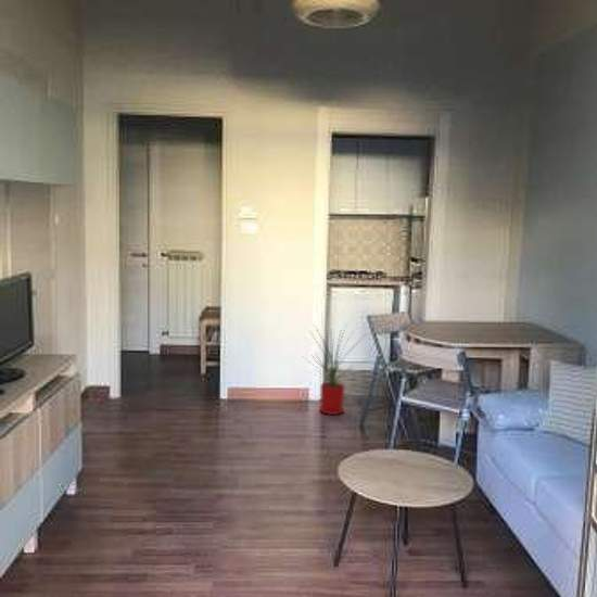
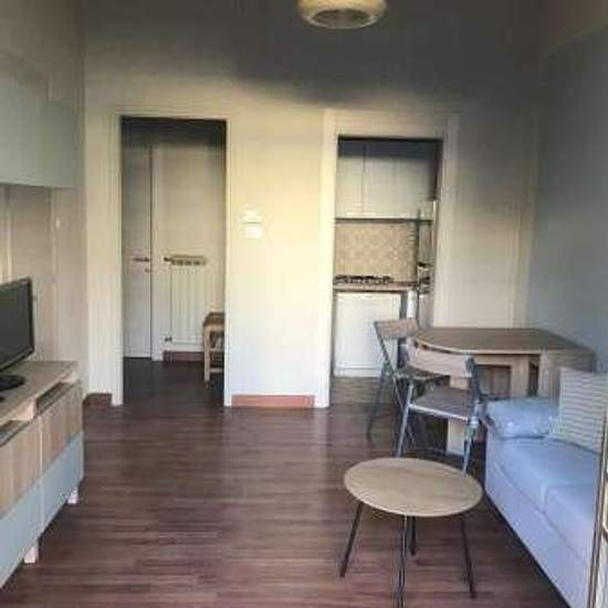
- house plant [303,322,368,416]
